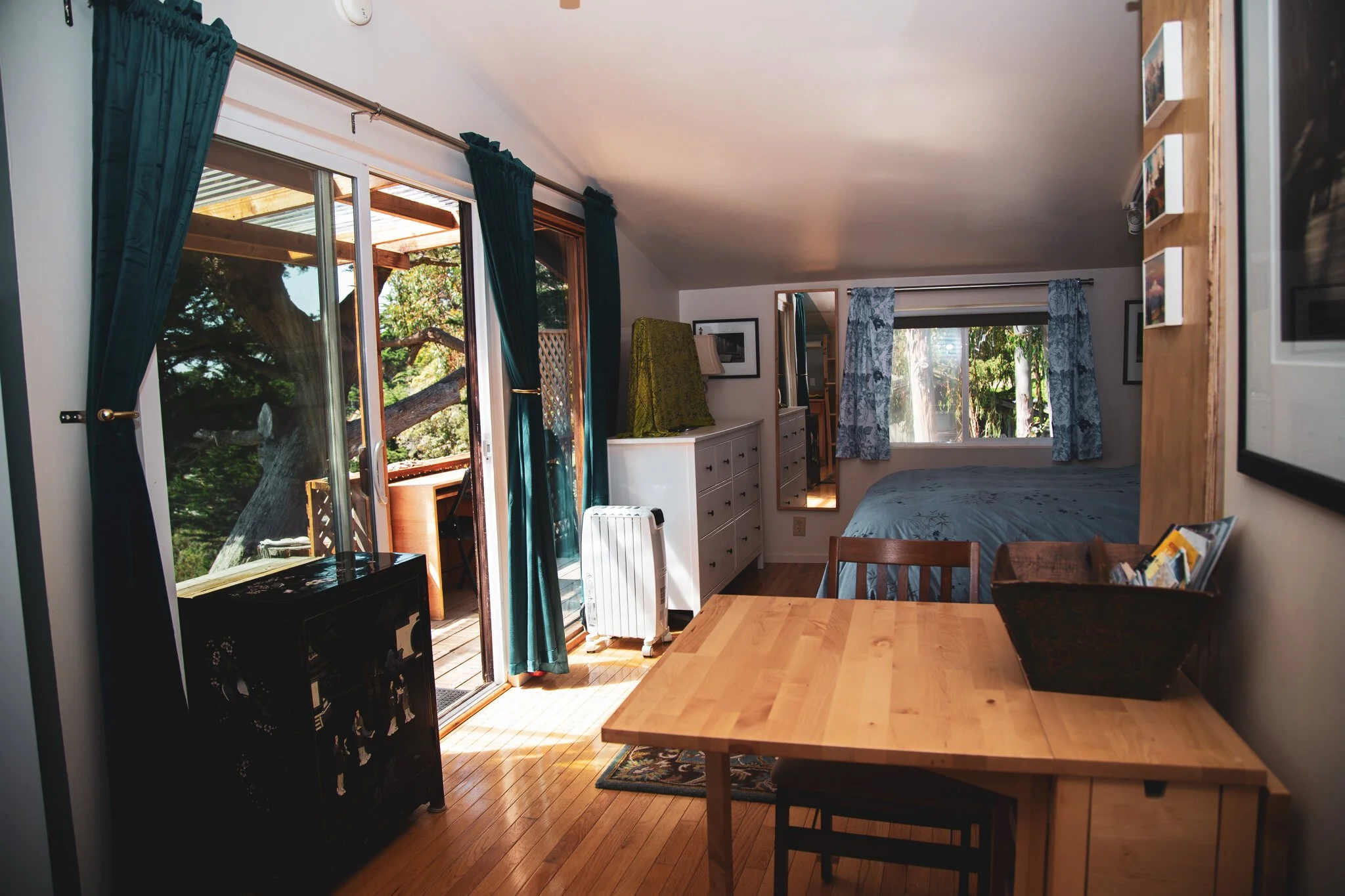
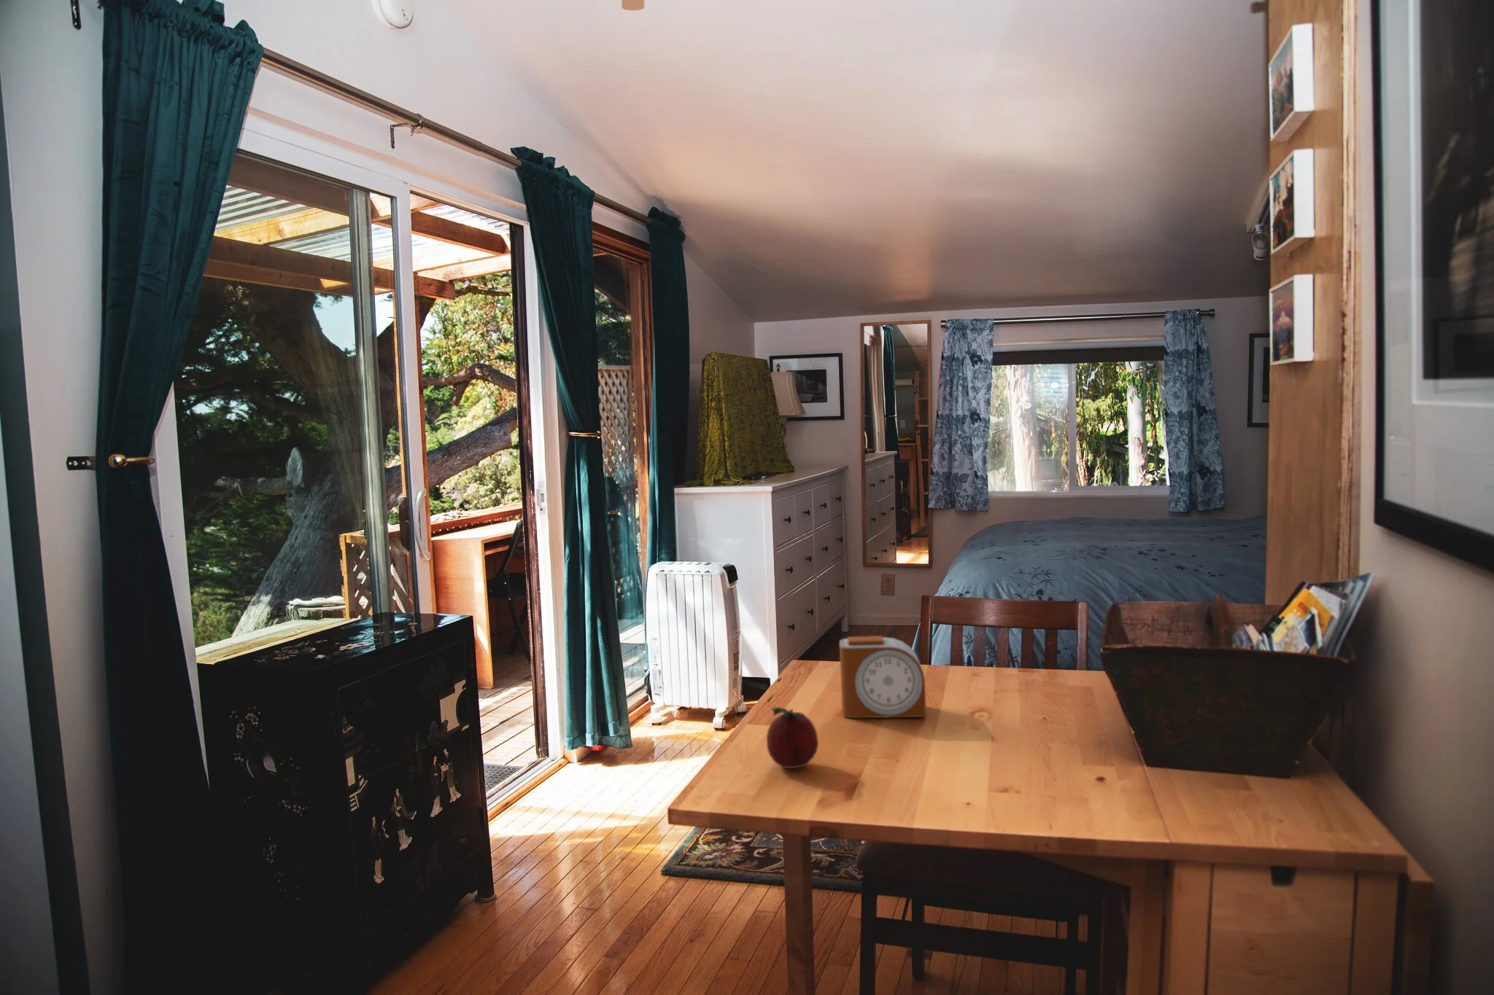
+ alarm clock [839,635,928,718]
+ fruit [766,706,820,770]
